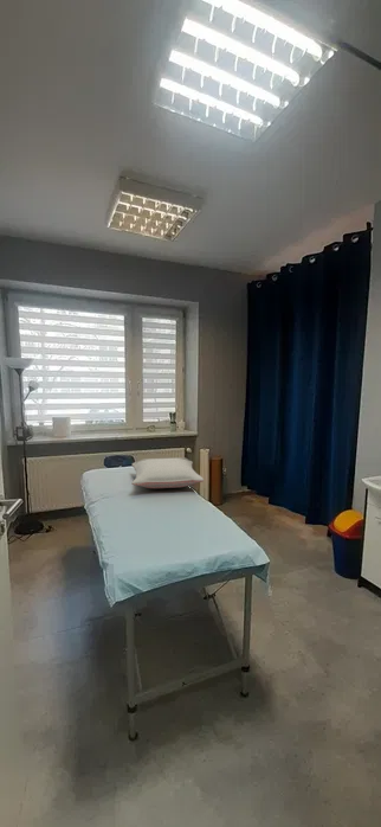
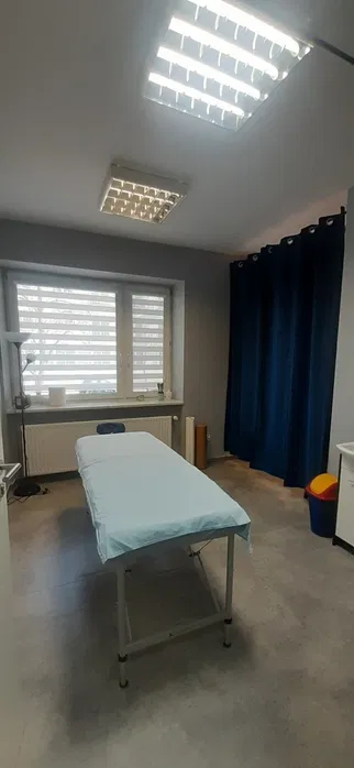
- pillow [130,456,205,489]
